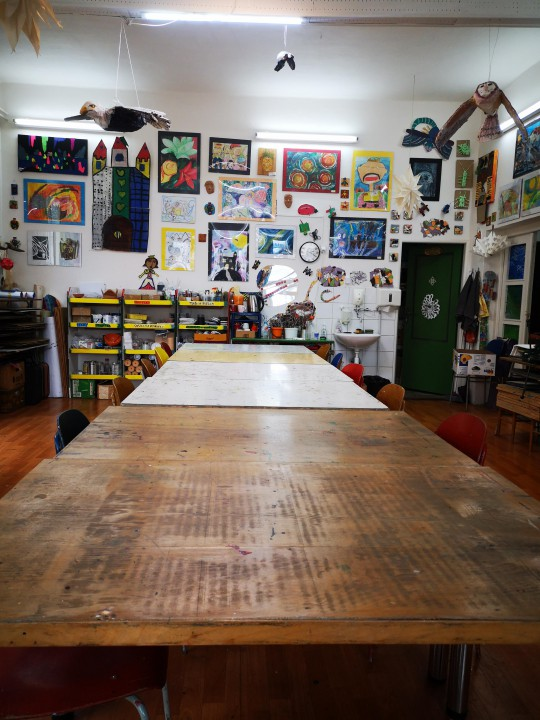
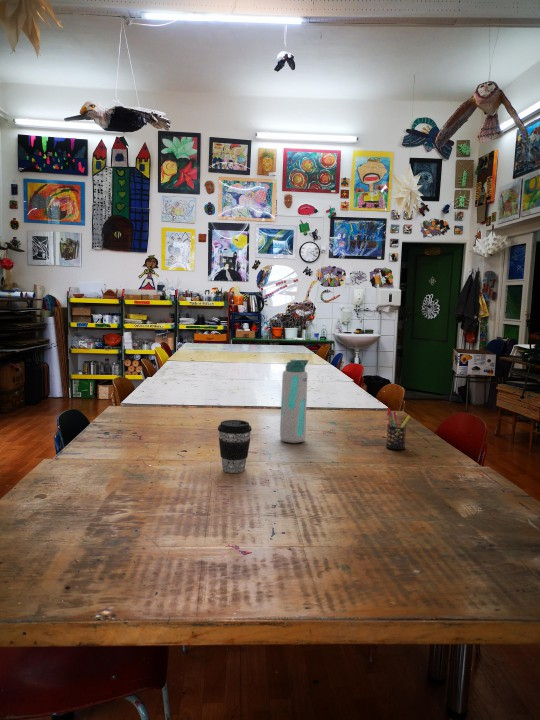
+ coffee cup [217,419,253,474]
+ pen holder [385,407,411,451]
+ water bottle [279,358,309,444]
